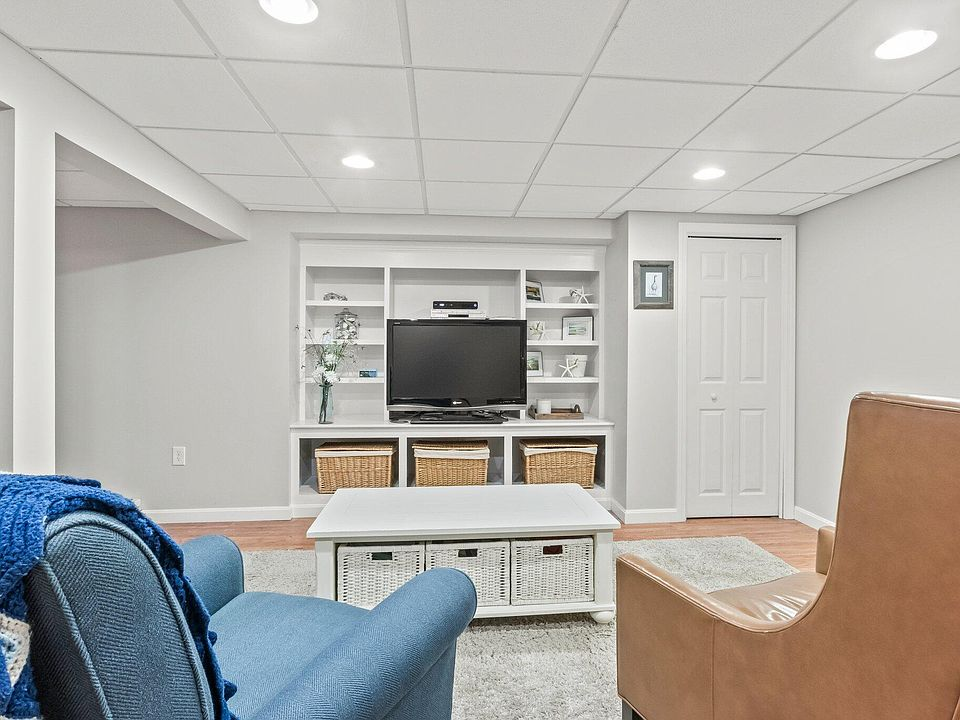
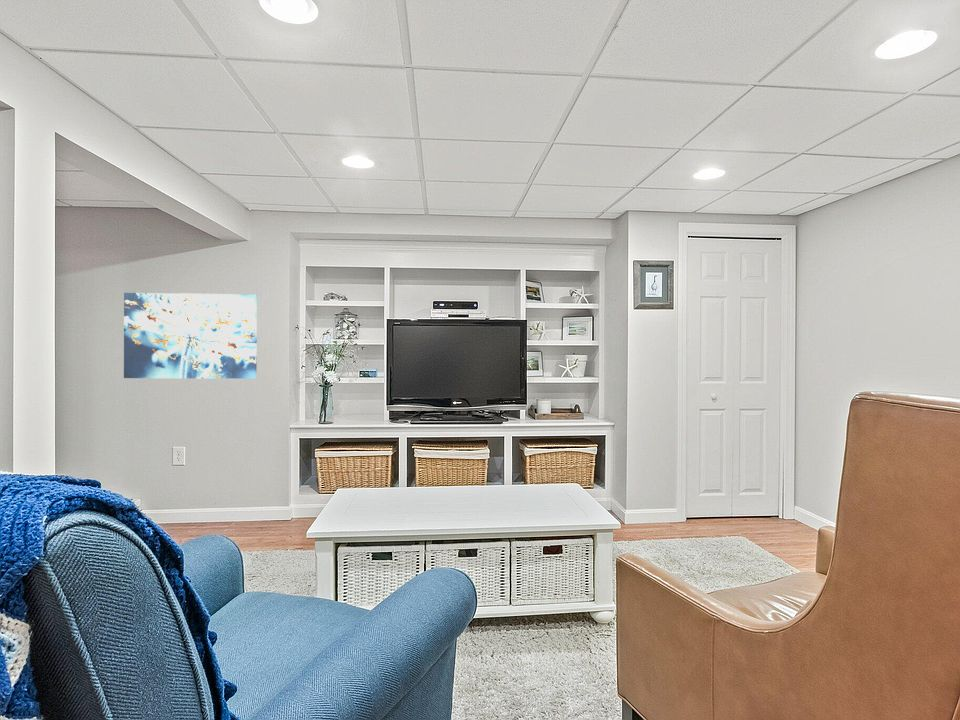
+ wall art [123,292,258,380]
